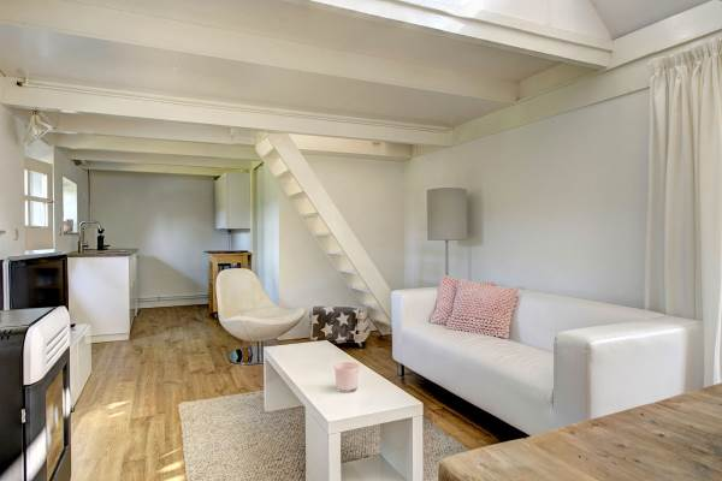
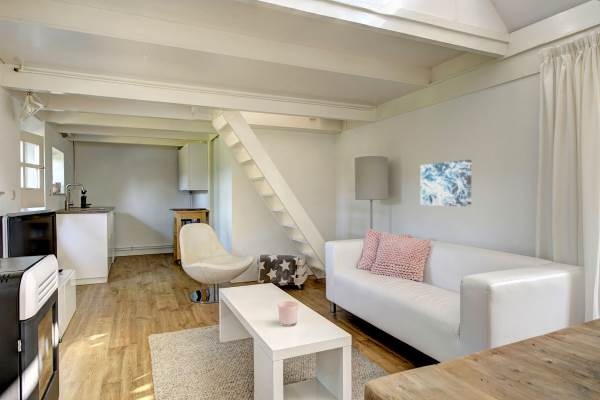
+ wall art [419,159,473,207]
